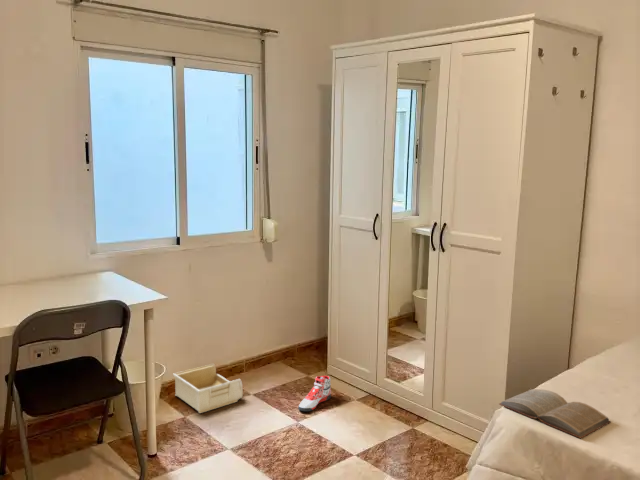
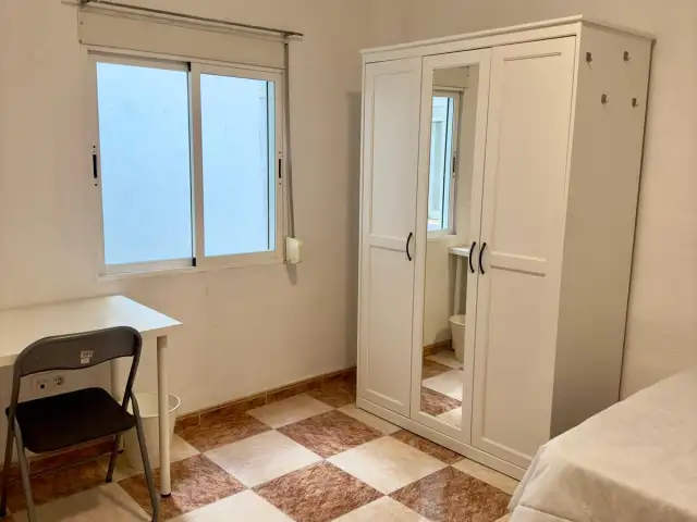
- book [498,388,612,439]
- storage bin [172,363,243,414]
- sneaker [297,375,332,412]
